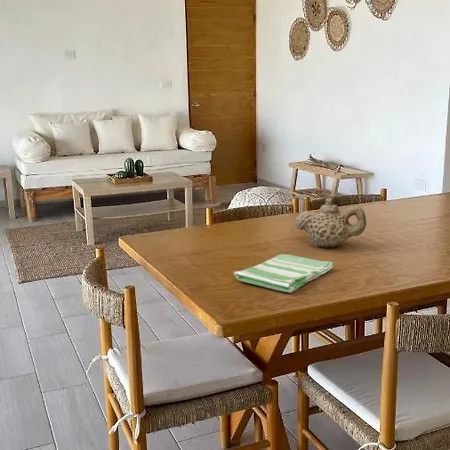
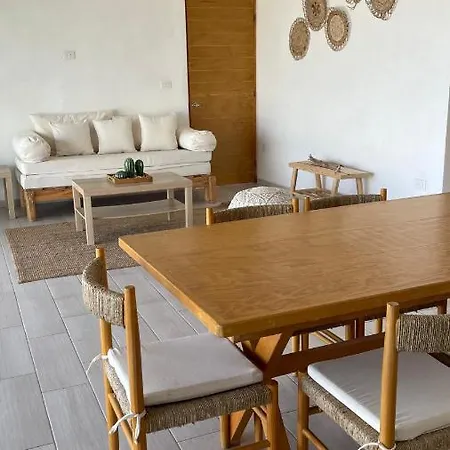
- dish towel [233,253,335,294]
- teapot [294,197,367,249]
